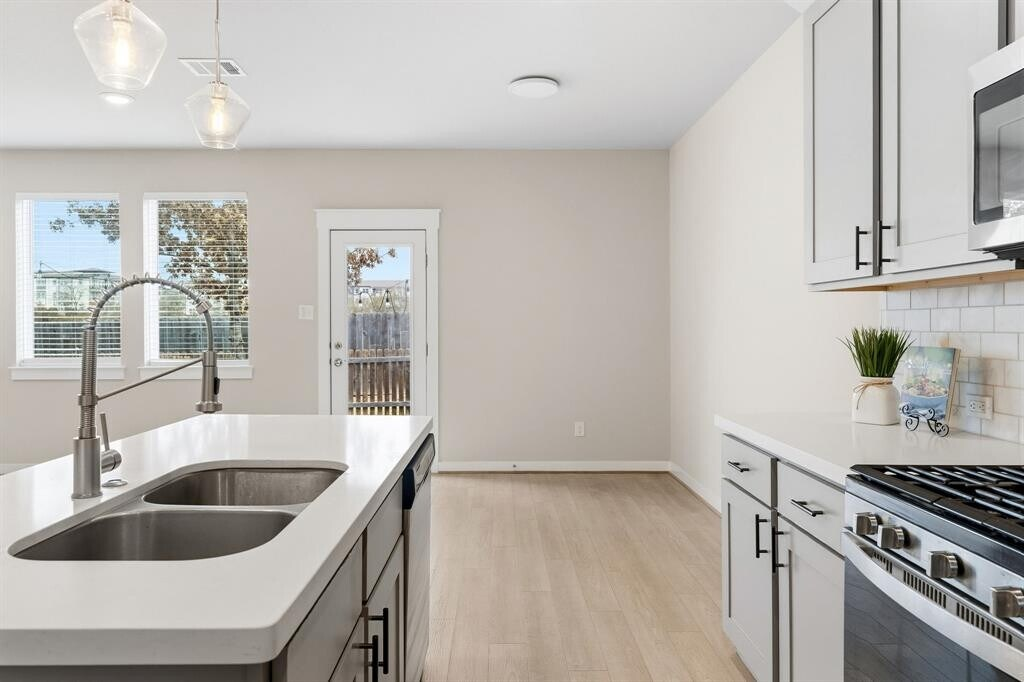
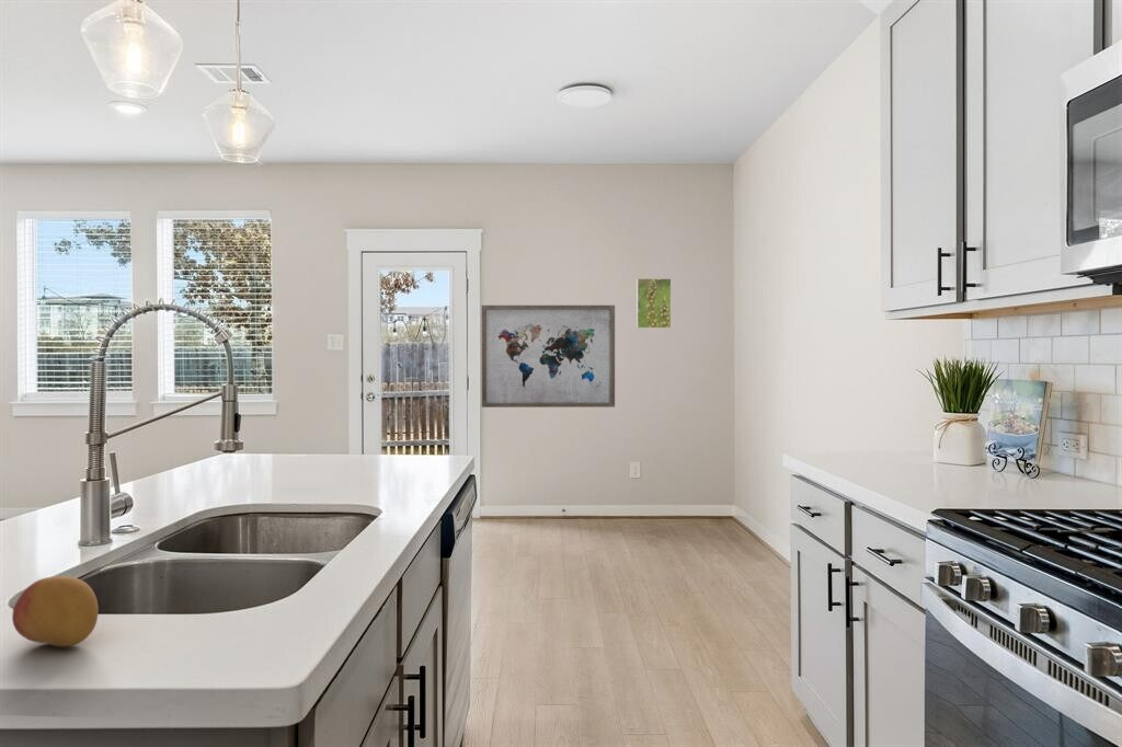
+ fruit [11,575,100,647]
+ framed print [636,277,672,330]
+ wall art [481,304,616,409]
